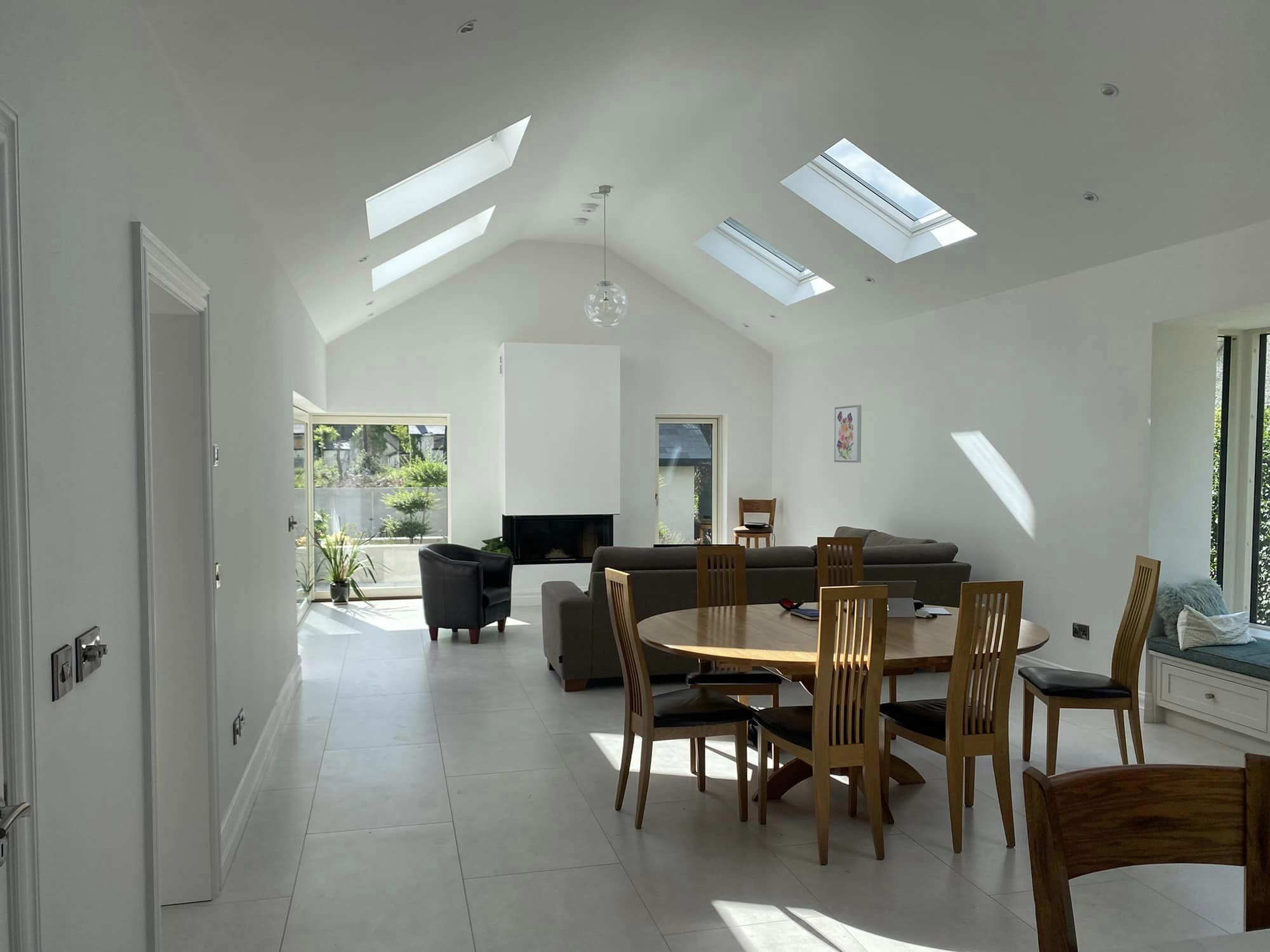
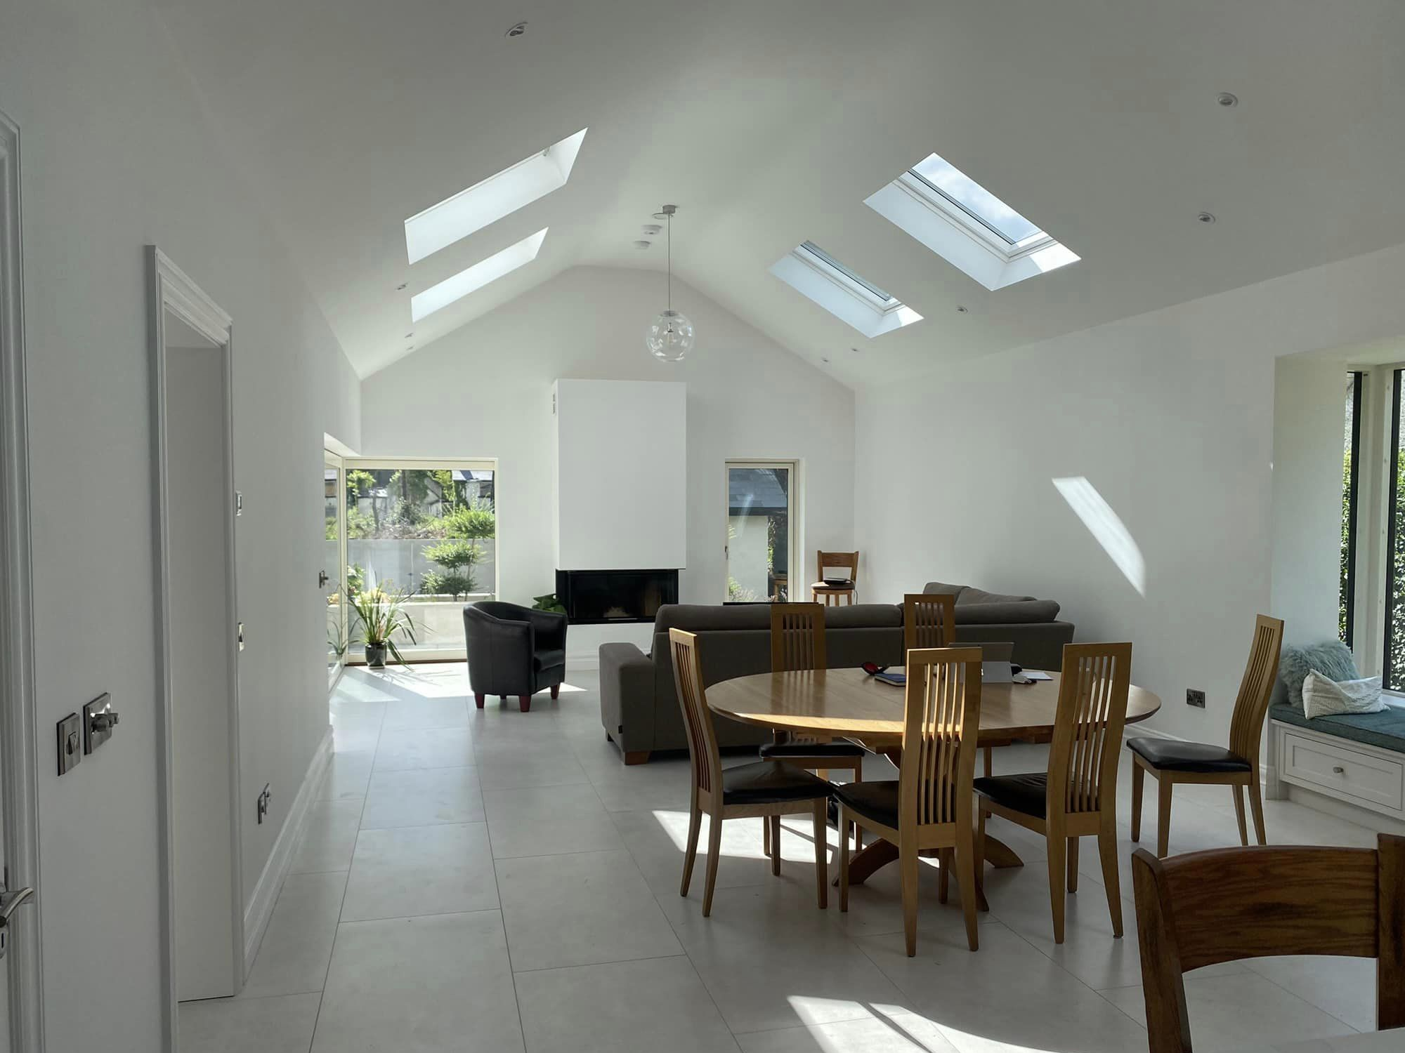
- wall art [834,404,862,463]
